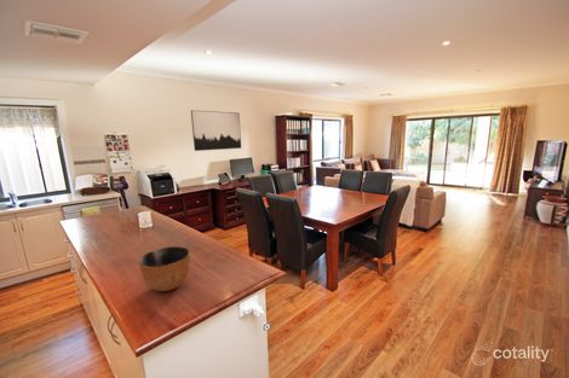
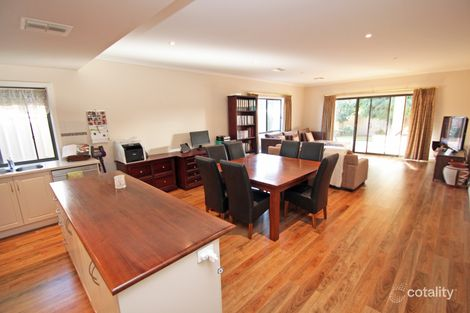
- wall art [190,109,242,152]
- bowl [137,245,191,292]
